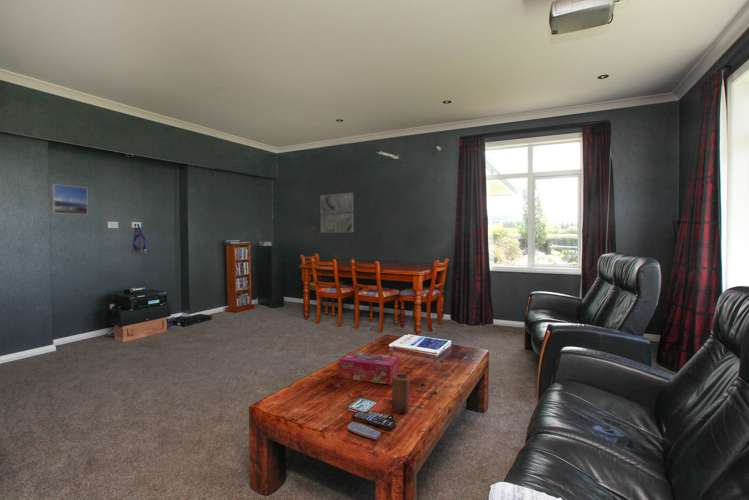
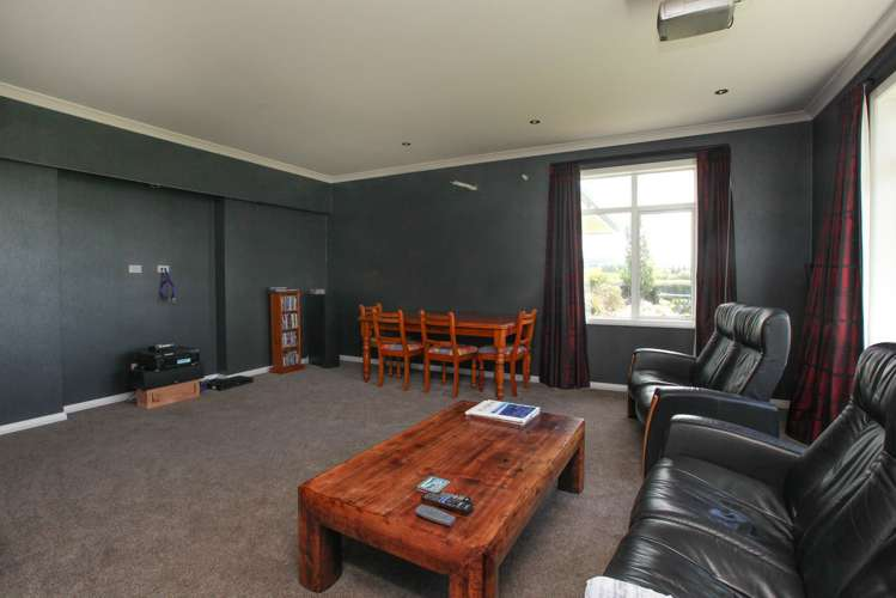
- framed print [51,183,89,216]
- wall art [319,192,355,234]
- tissue box [338,351,400,386]
- candle [391,373,410,414]
